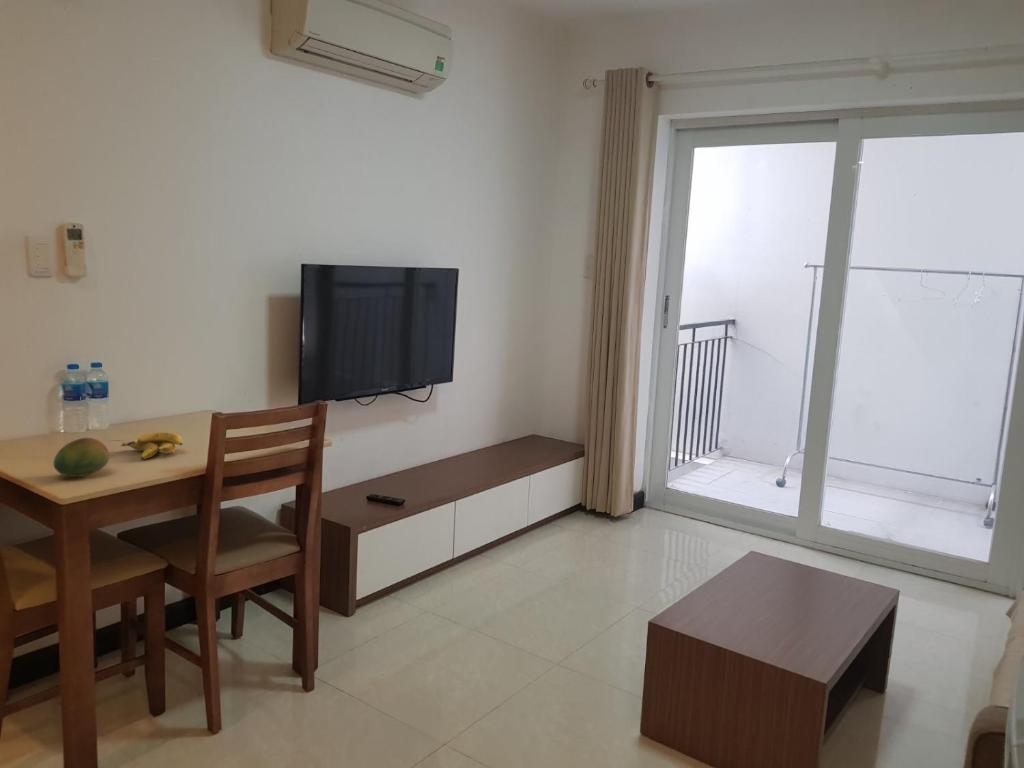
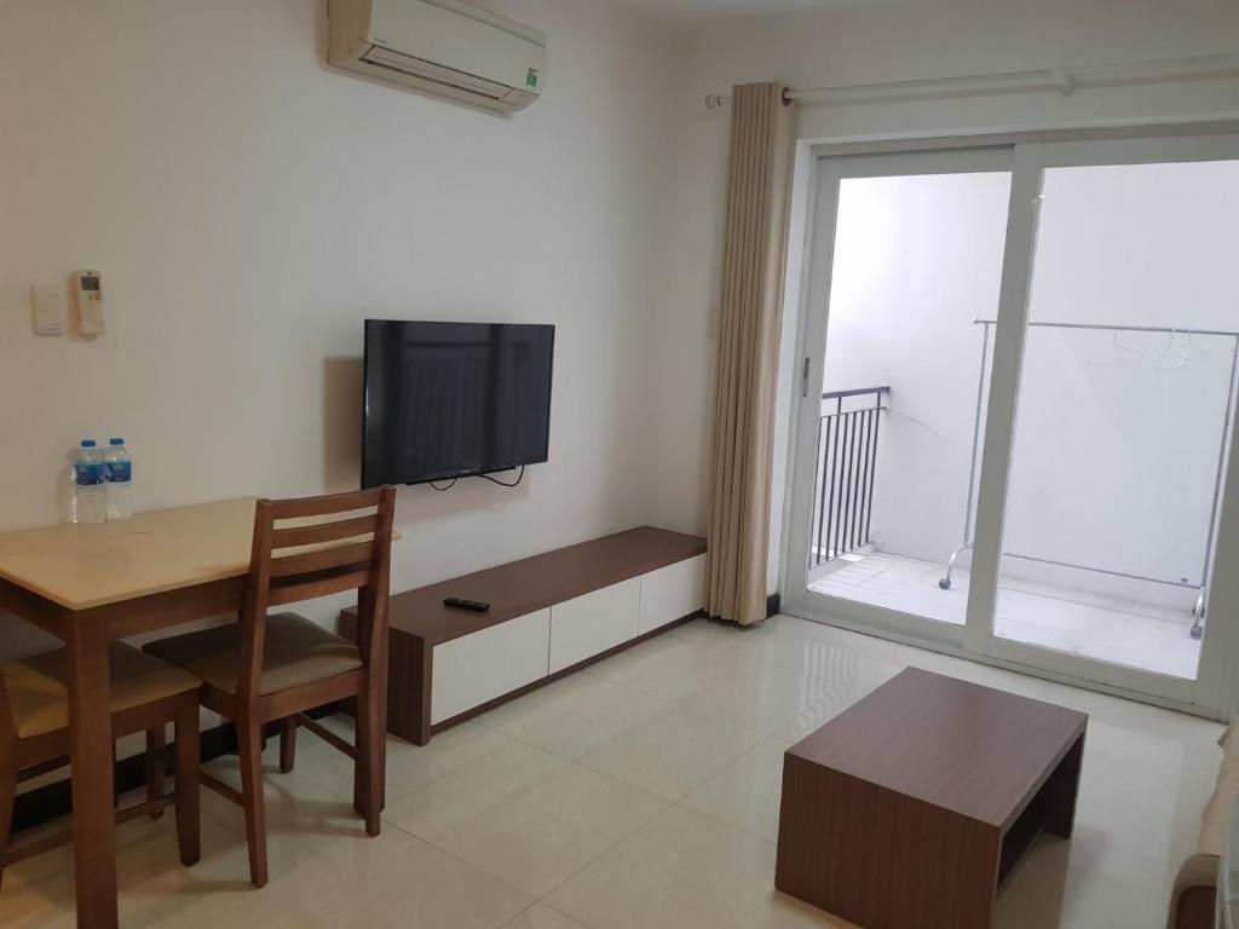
- fruit [53,437,110,478]
- banana [120,431,184,460]
